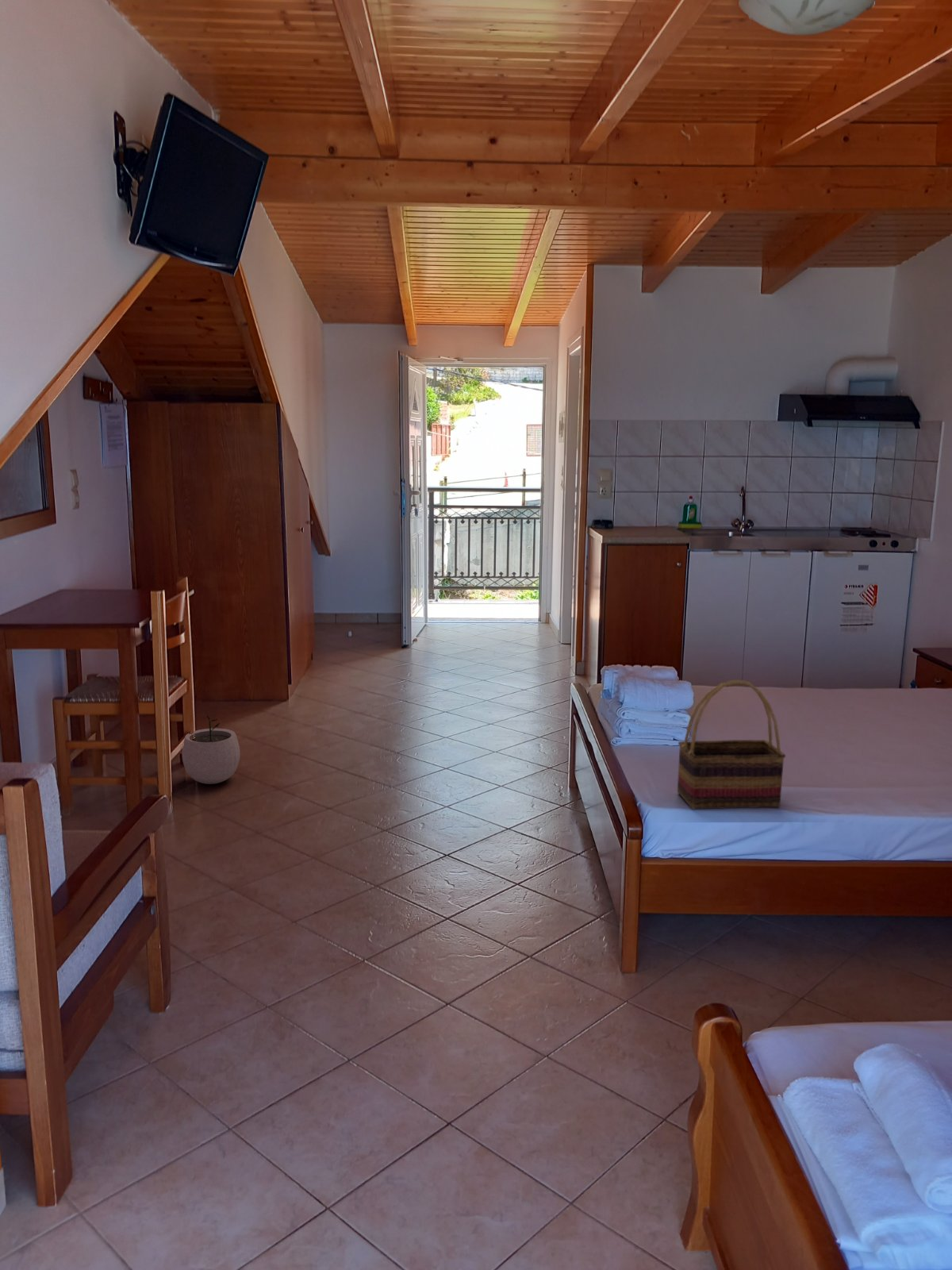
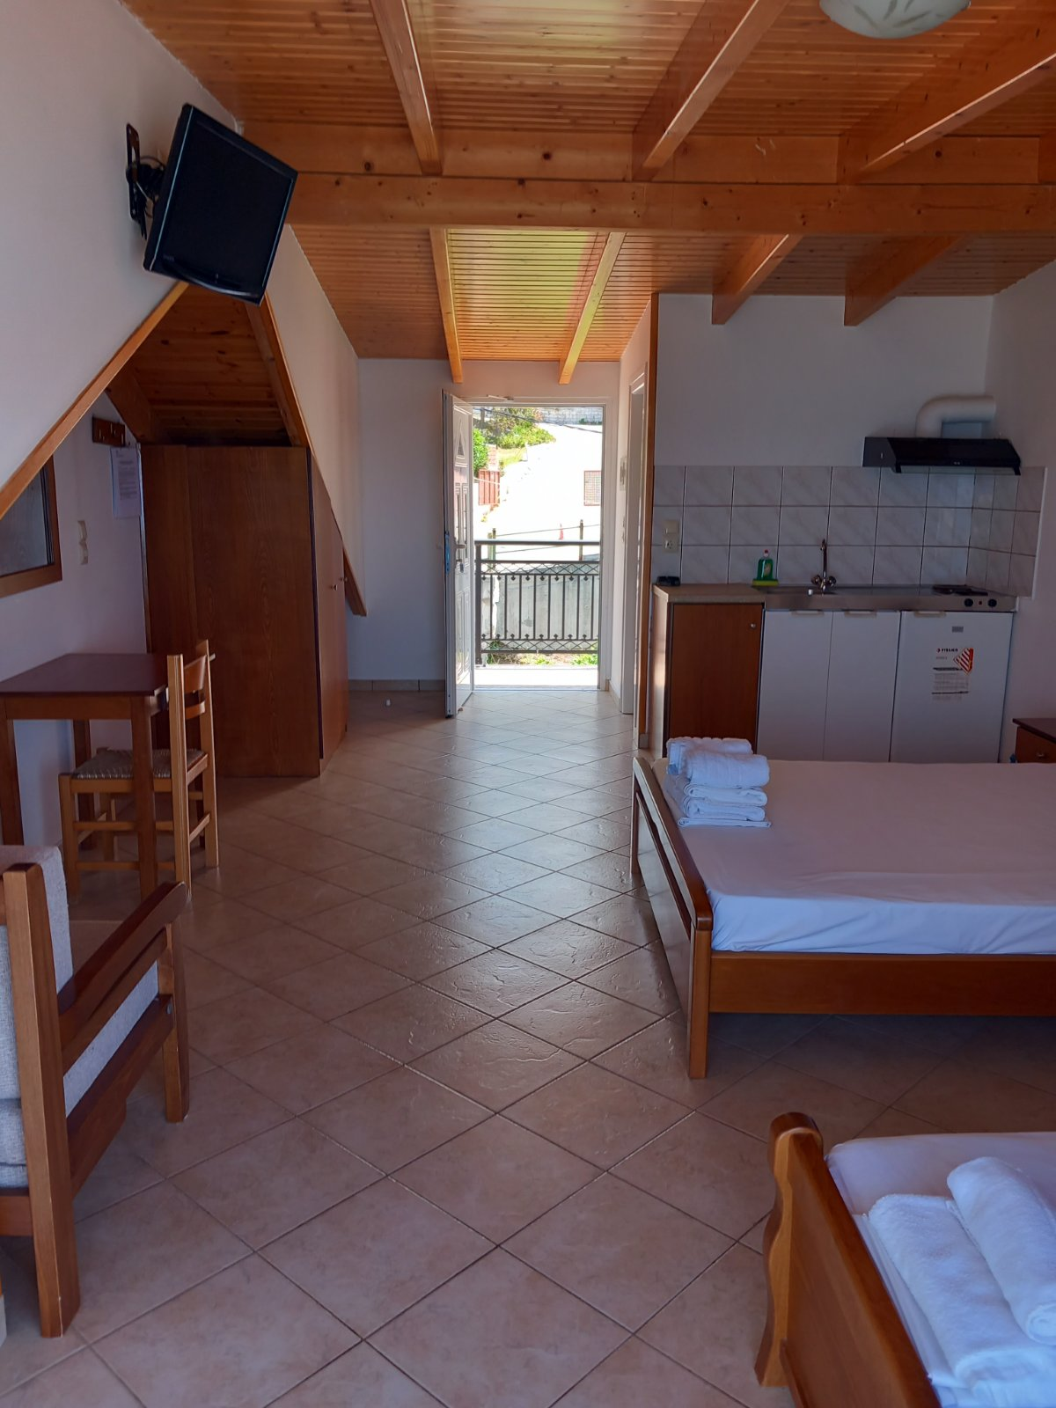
- woven basket [677,679,786,810]
- plant pot [182,714,240,785]
